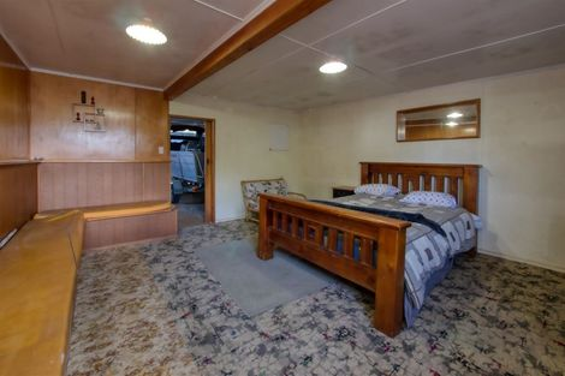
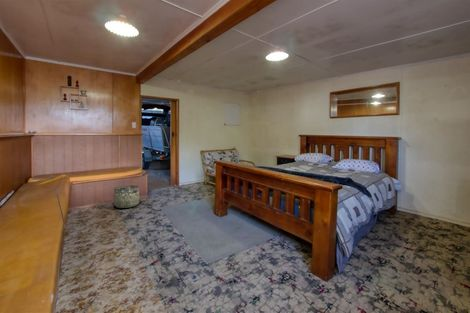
+ basket [113,185,140,209]
